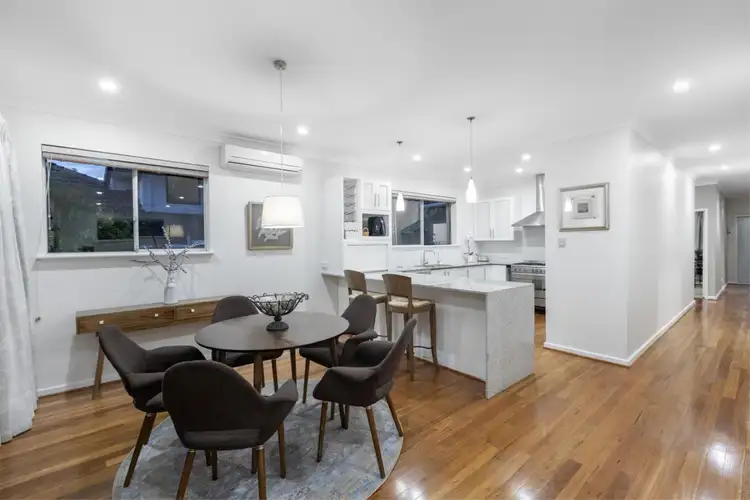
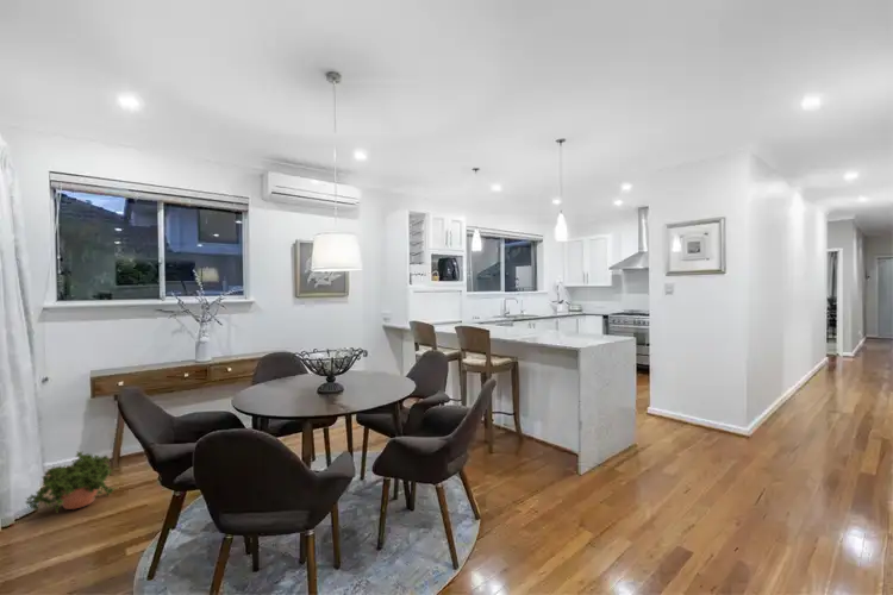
+ potted plant [24,450,117,513]
